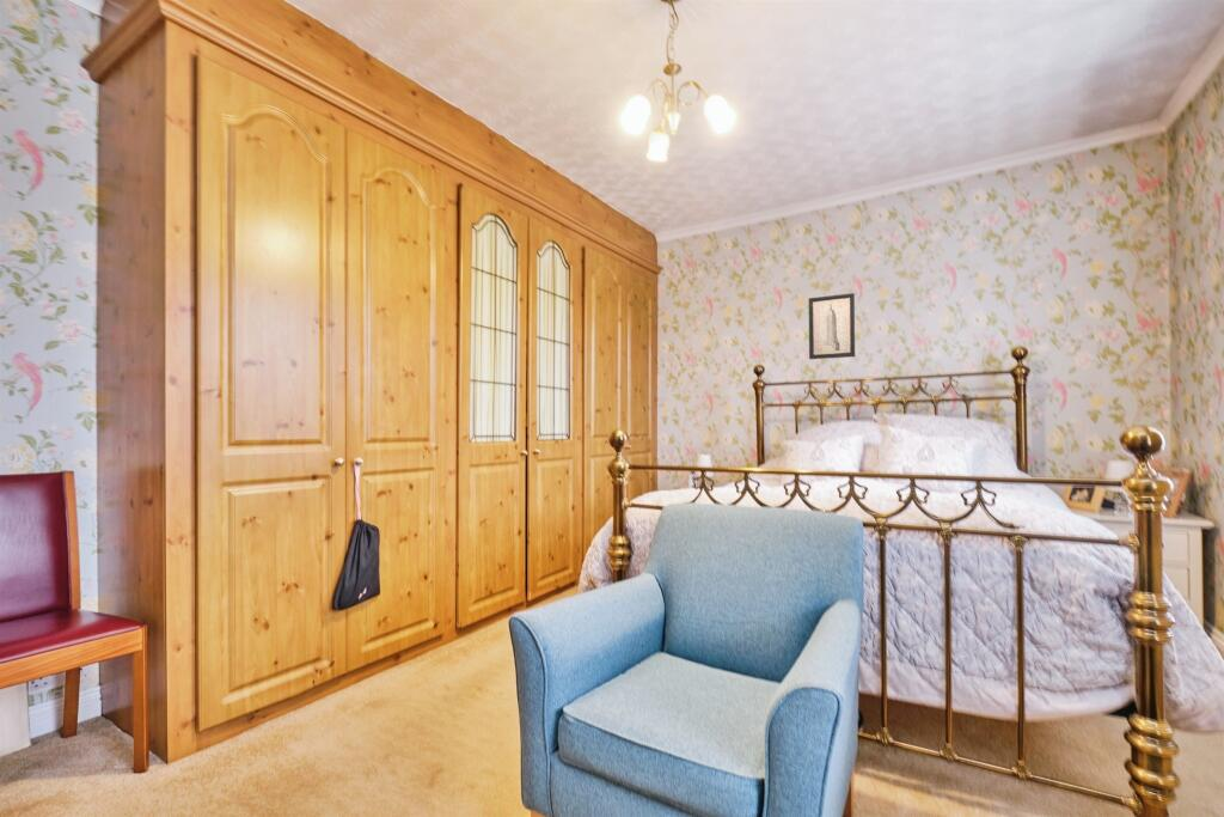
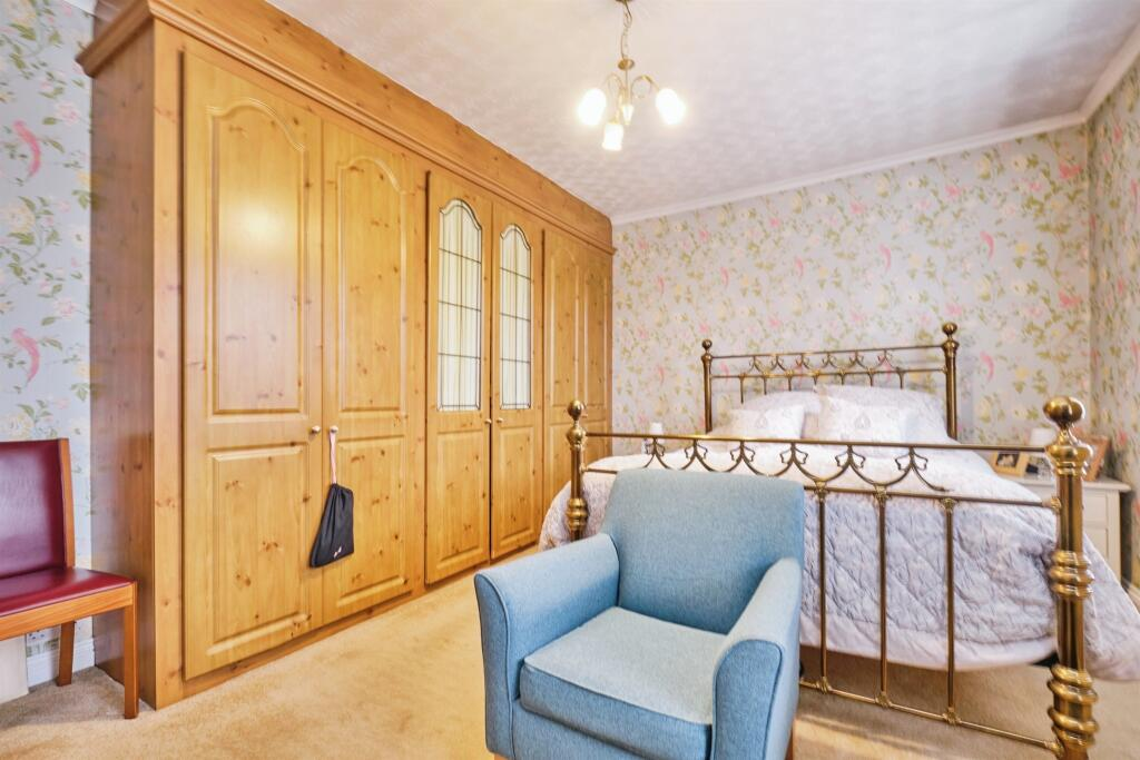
- wall art [808,292,856,360]
